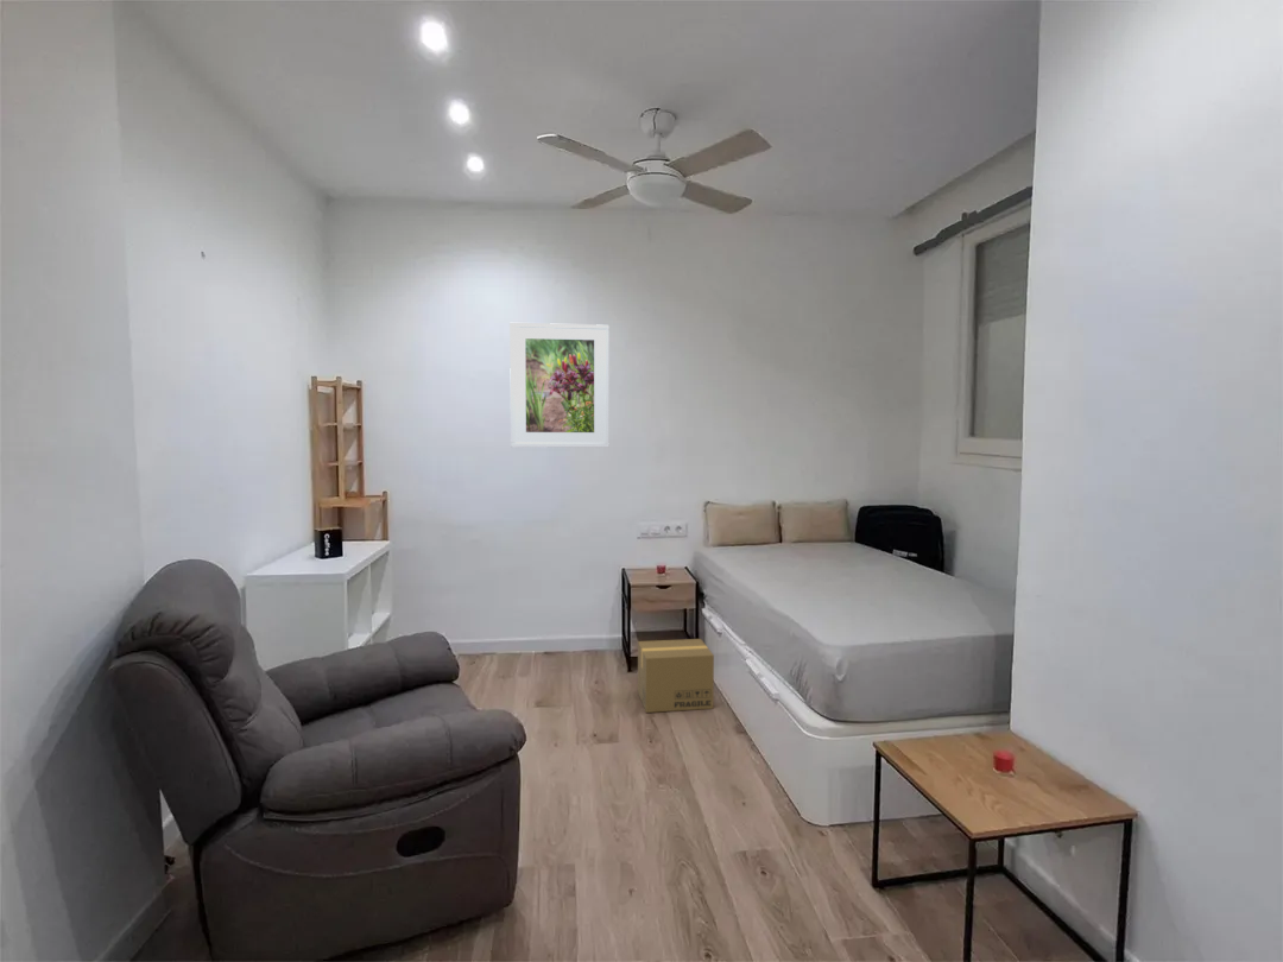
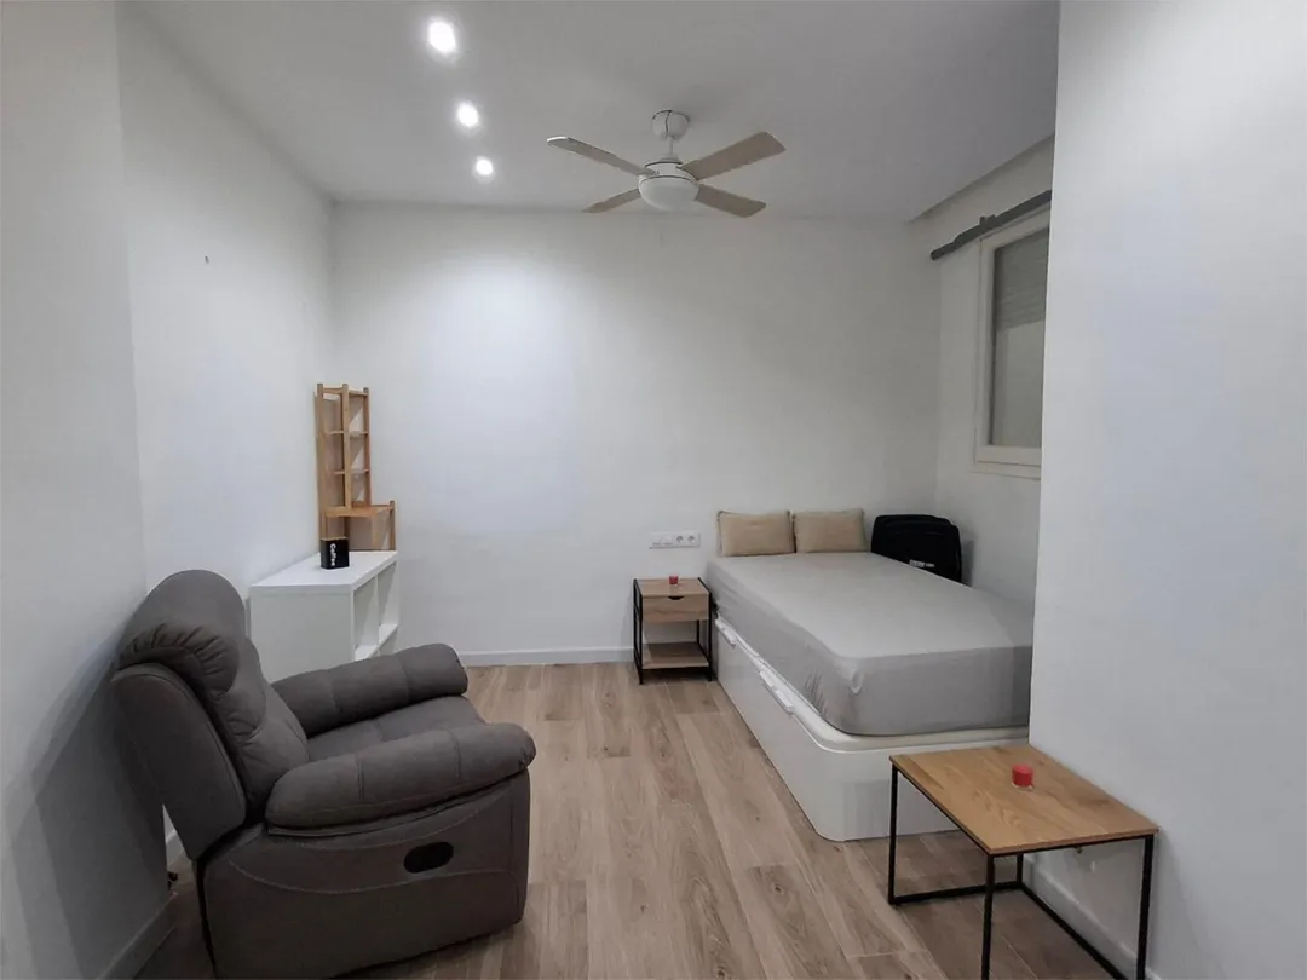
- cardboard box [637,638,715,714]
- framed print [508,322,611,449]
